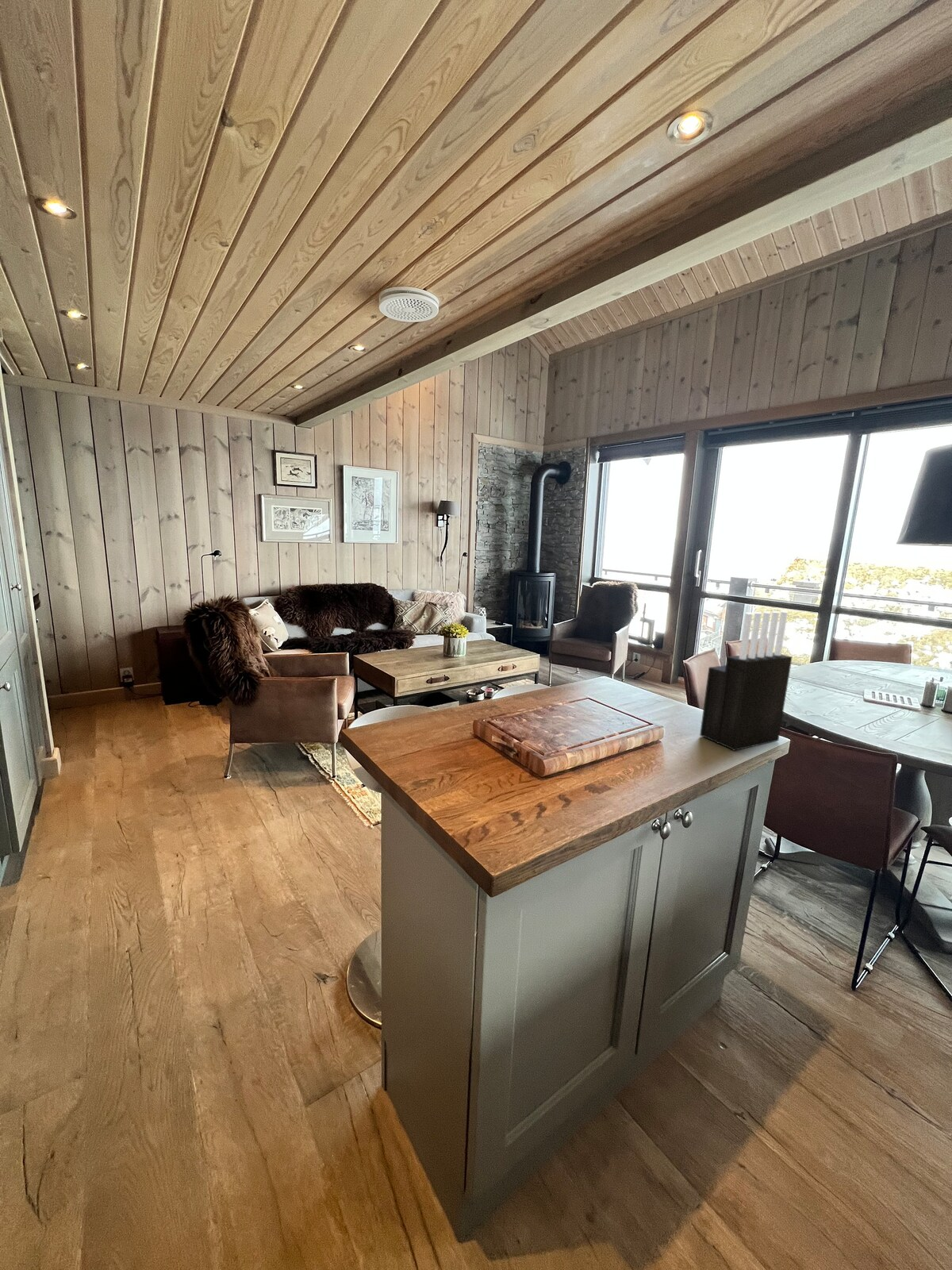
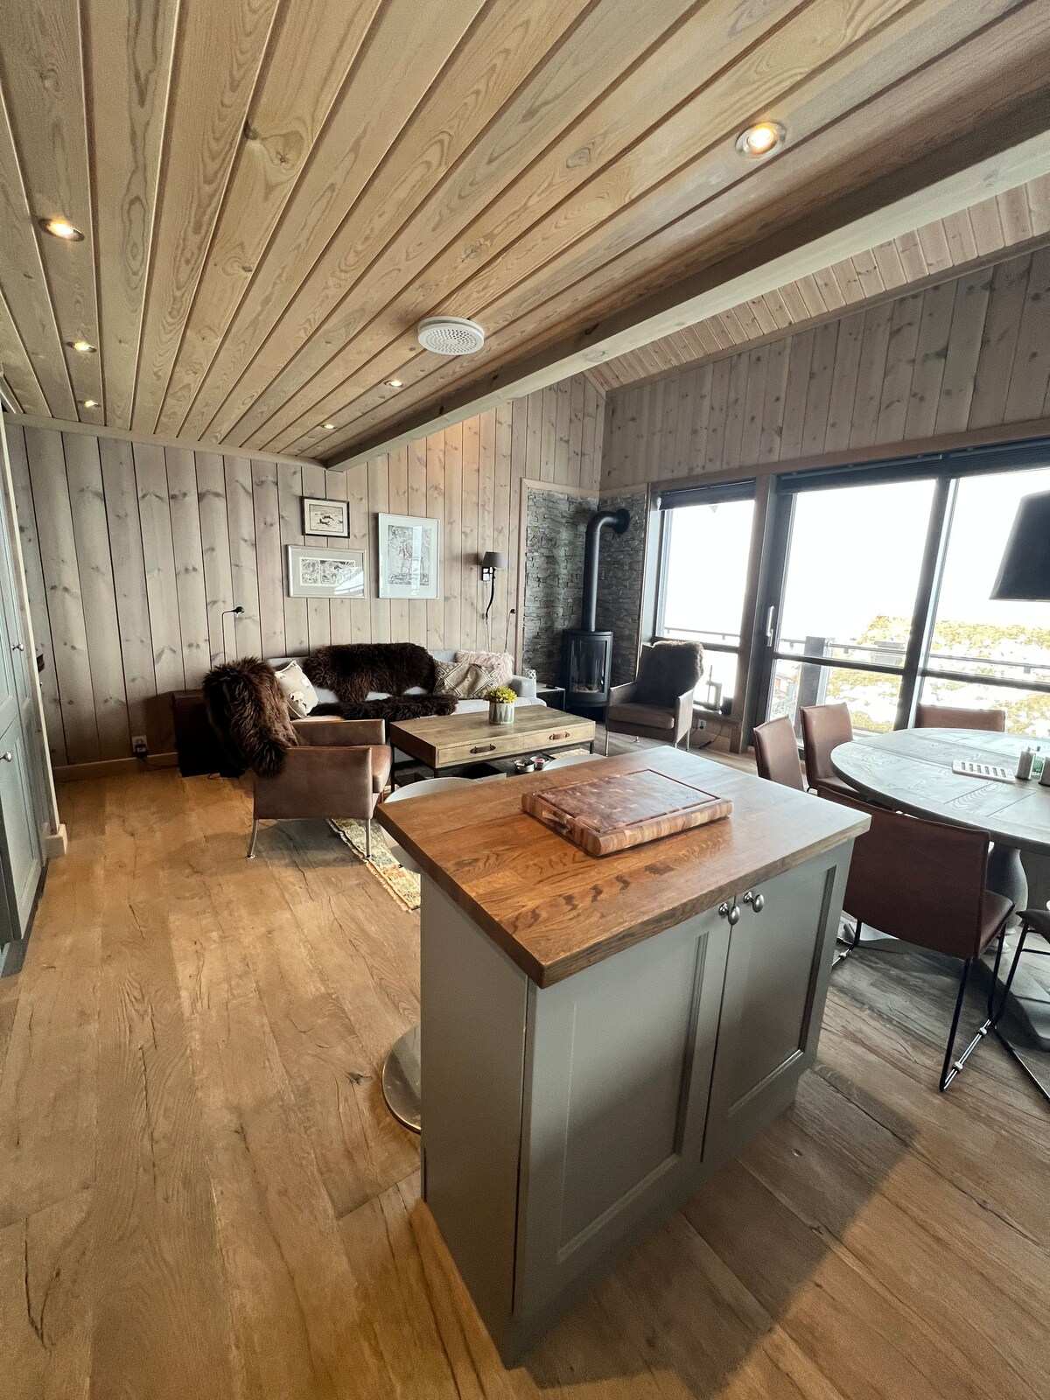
- knife block [699,610,793,752]
